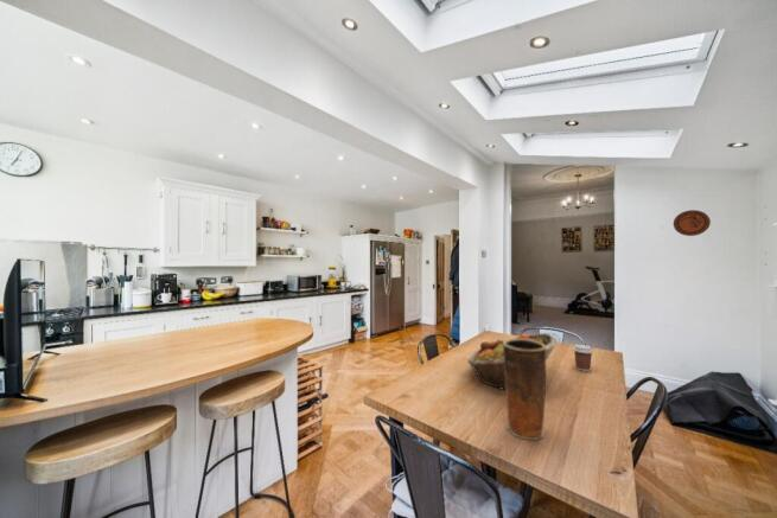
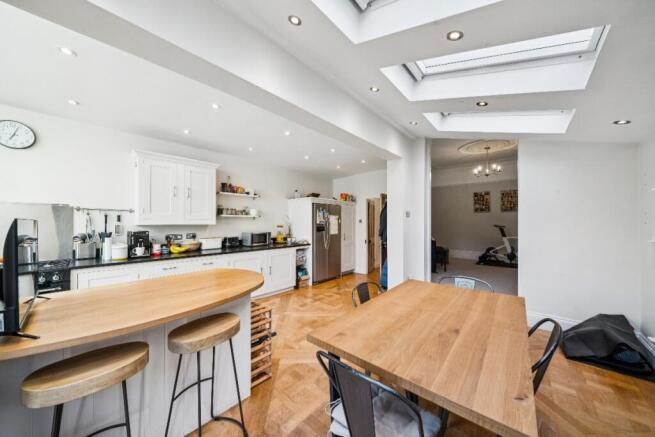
- vase [503,338,547,441]
- coffee cup [572,344,594,372]
- fruit basket [466,332,559,391]
- decorative plate [673,209,712,237]
